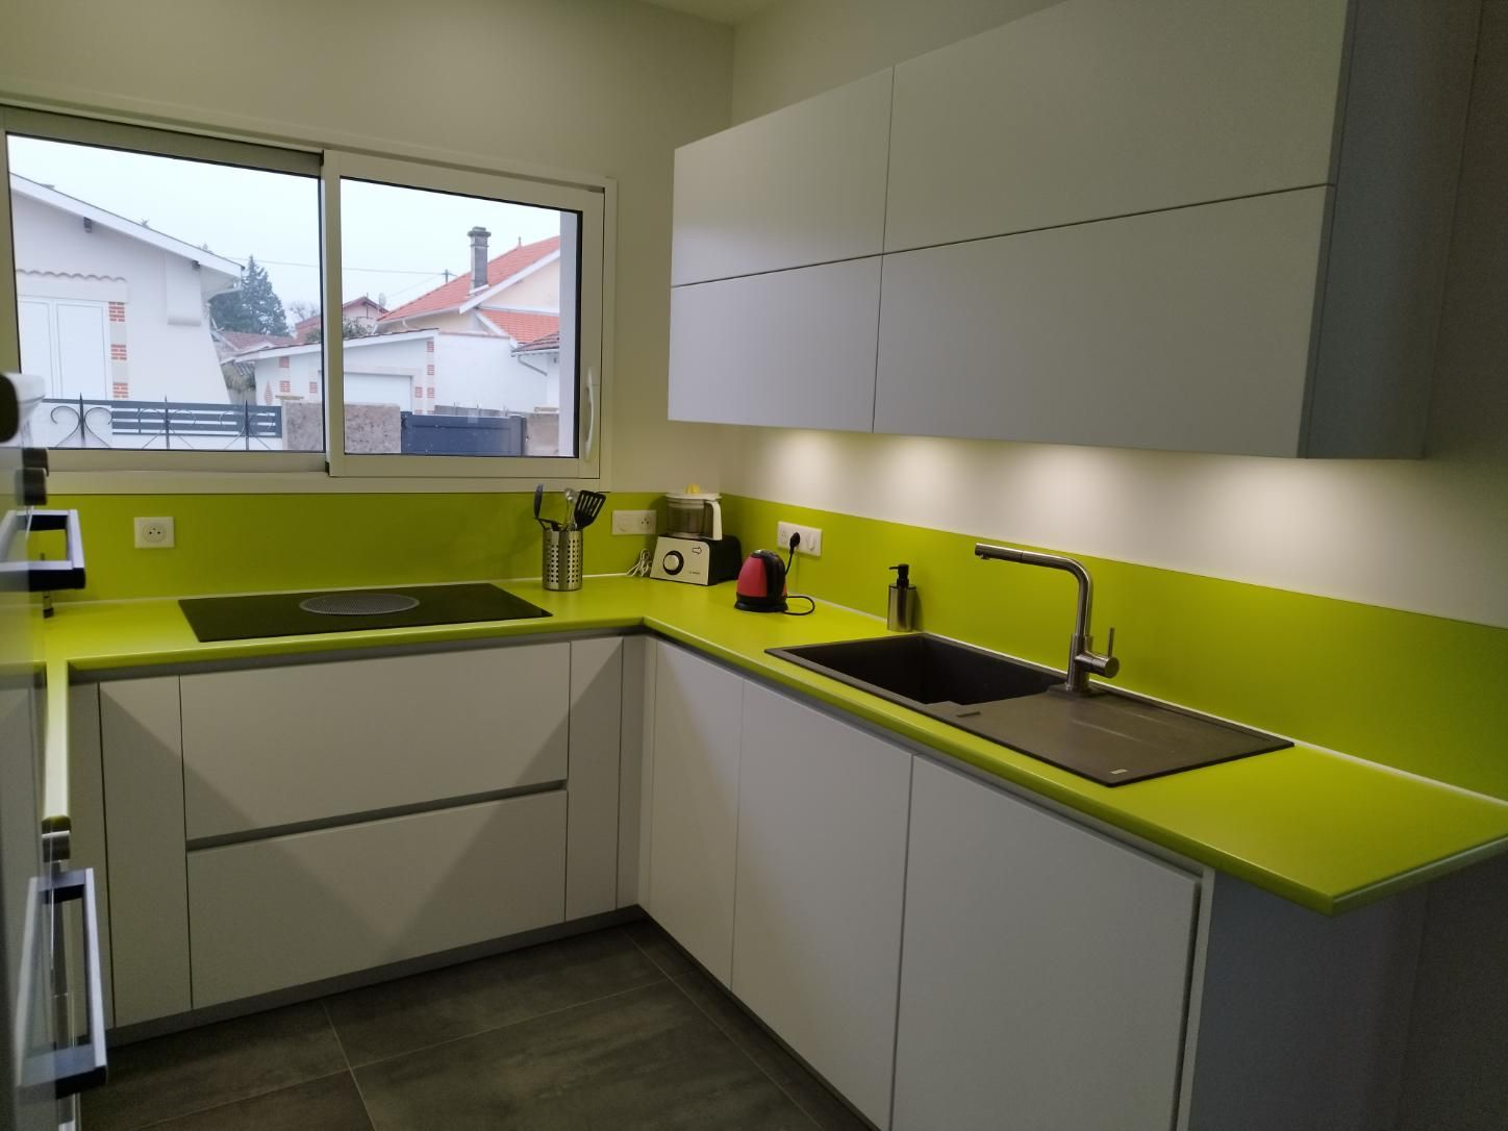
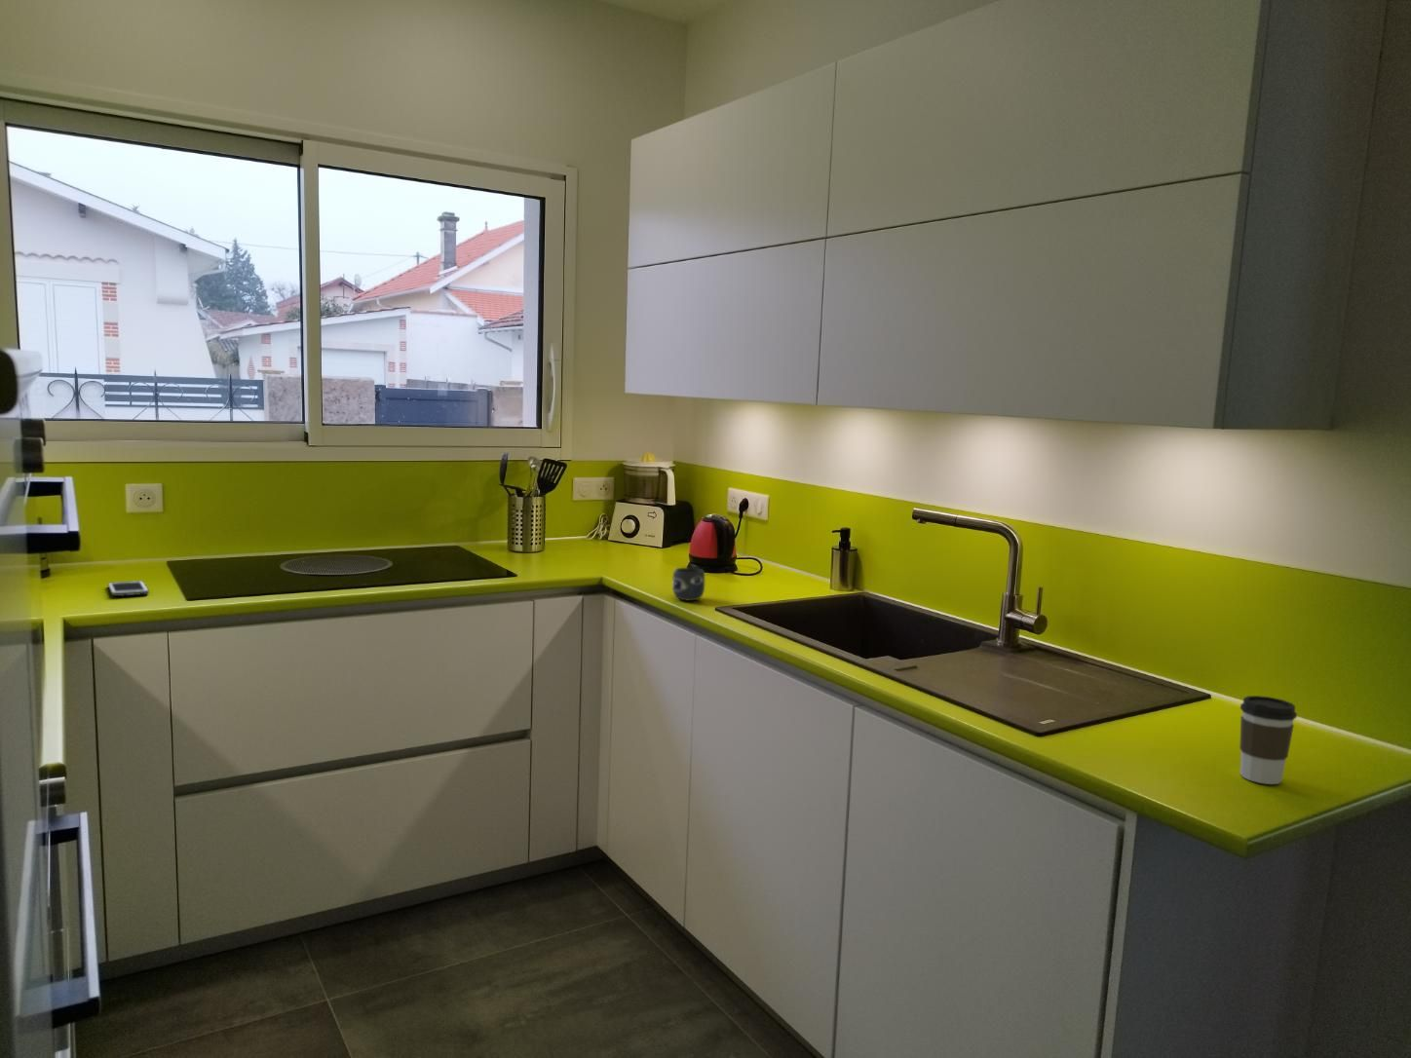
+ mug [671,567,706,602]
+ cell phone [107,580,150,597]
+ coffee cup [1239,695,1298,786]
